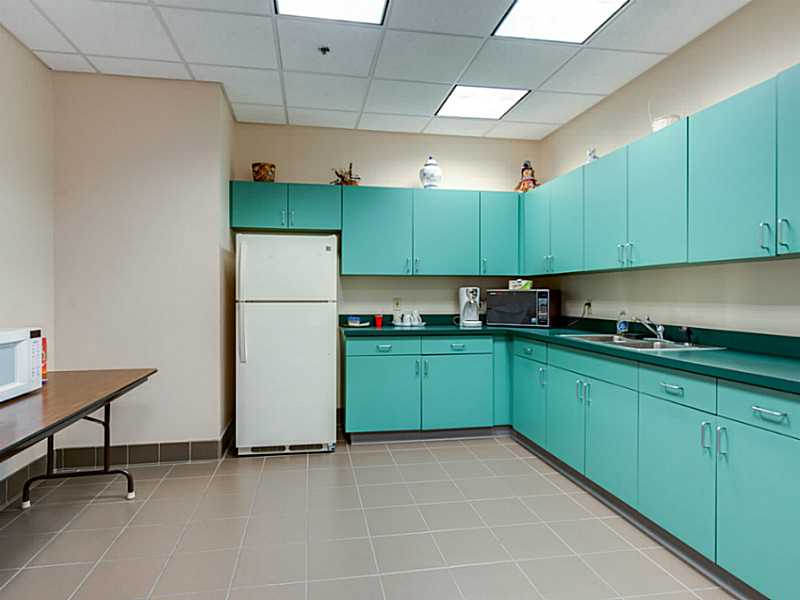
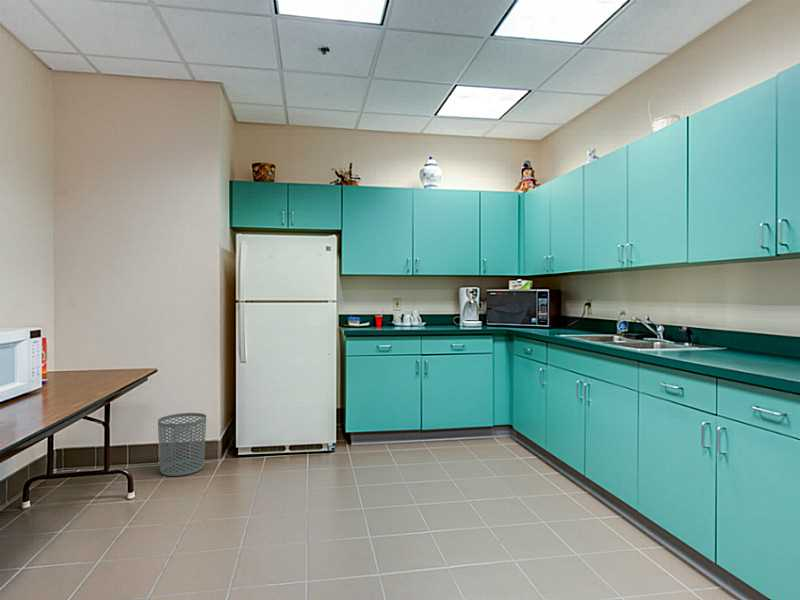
+ waste bin [157,412,207,477]
